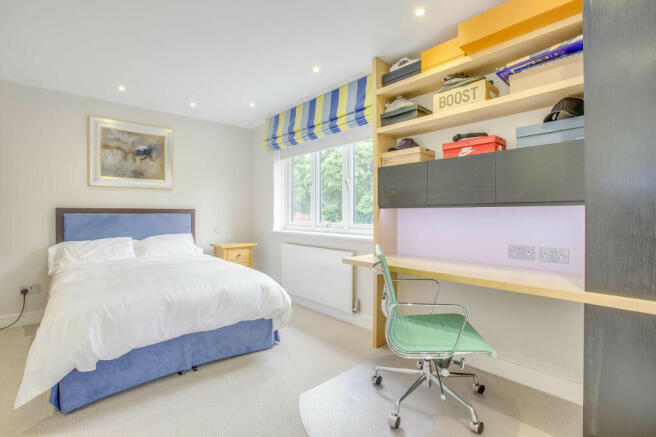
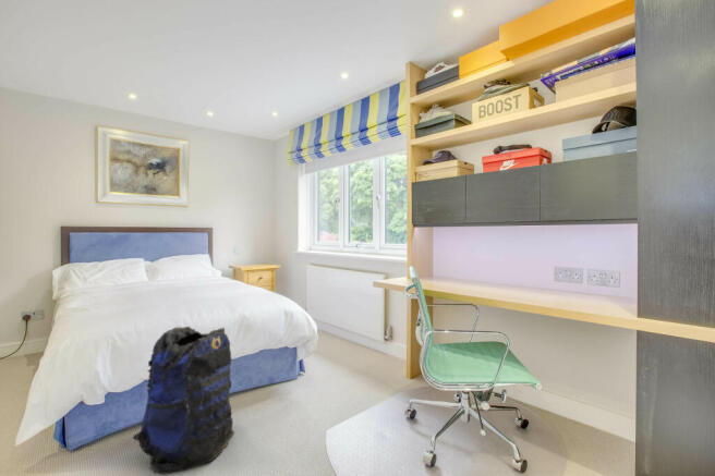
+ backpack [132,326,235,476]
